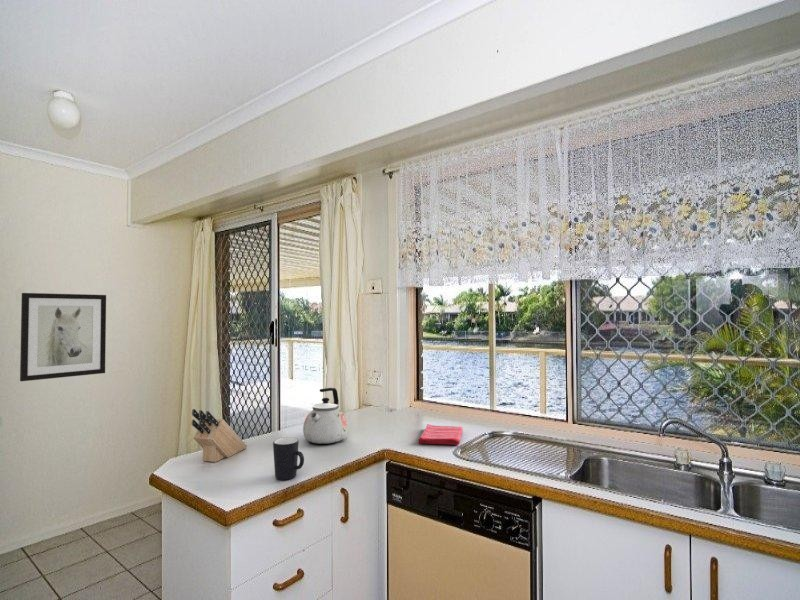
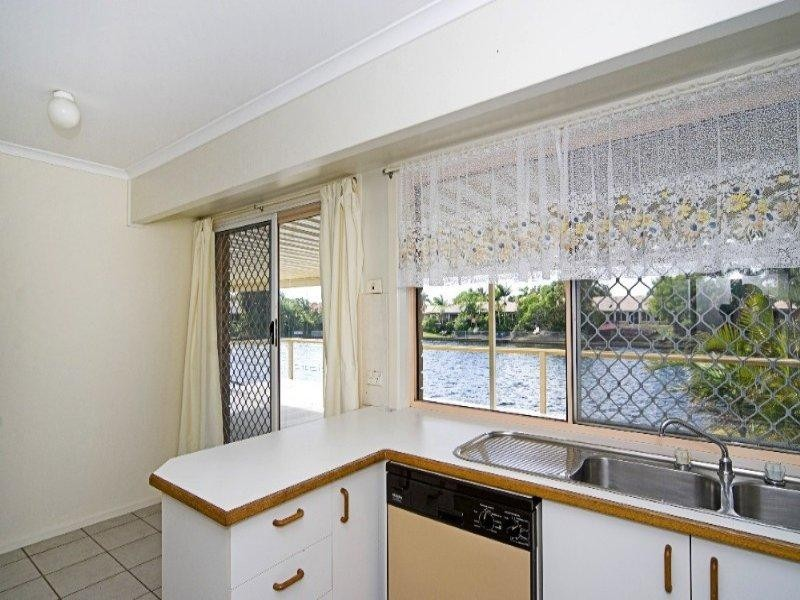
- dish towel [417,424,464,446]
- kettle [302,387,349,445]
- knife block [191,408,248,463]
- wall art [19,292,107,382]
- mug [272,436,305,481]
